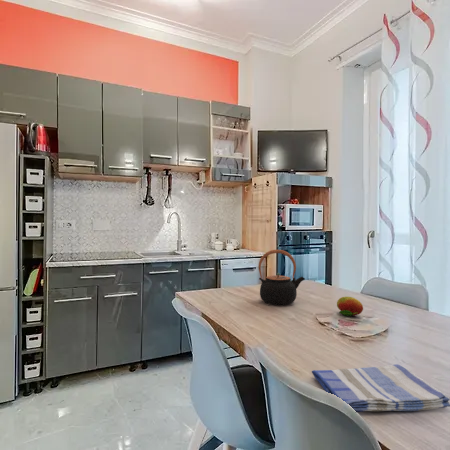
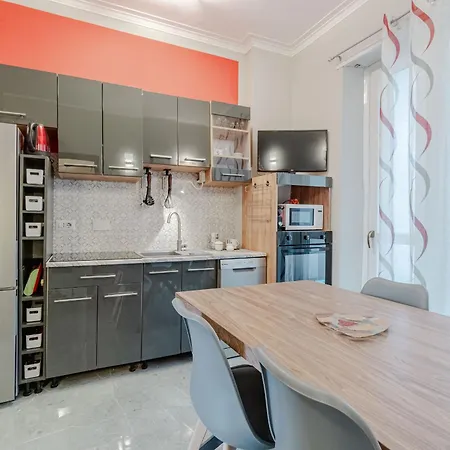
- dish towel [311,363,450,413]
- fruit [336,296,364,317]
- teapot [257,249,306,306]
